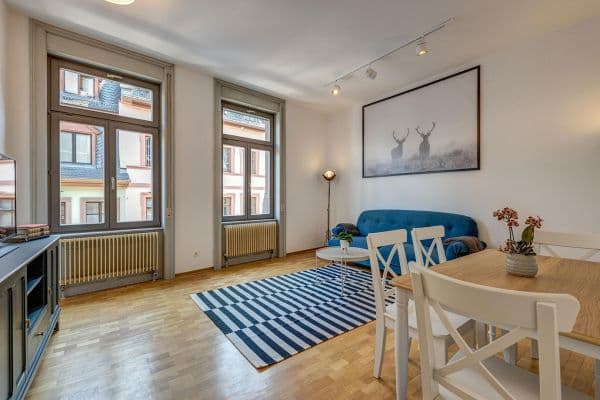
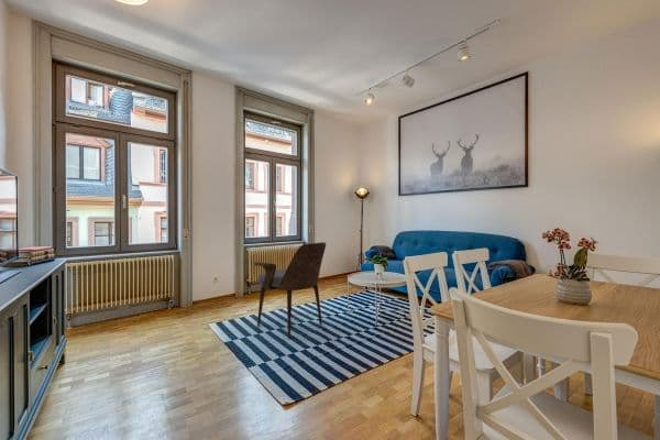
+ armchair [253,241,327,339]
